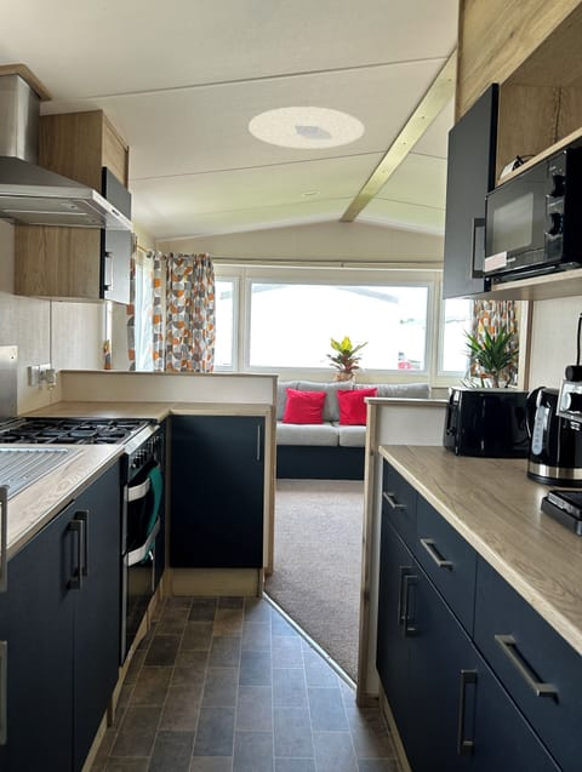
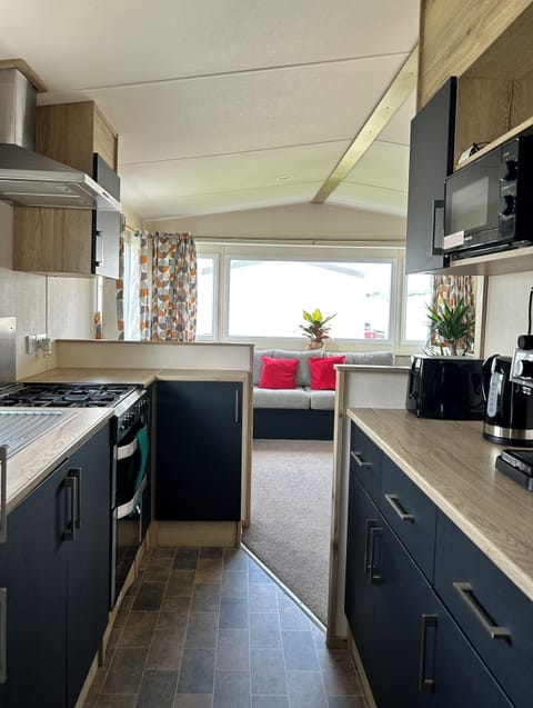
- ceiling light [247,105,365,150]
